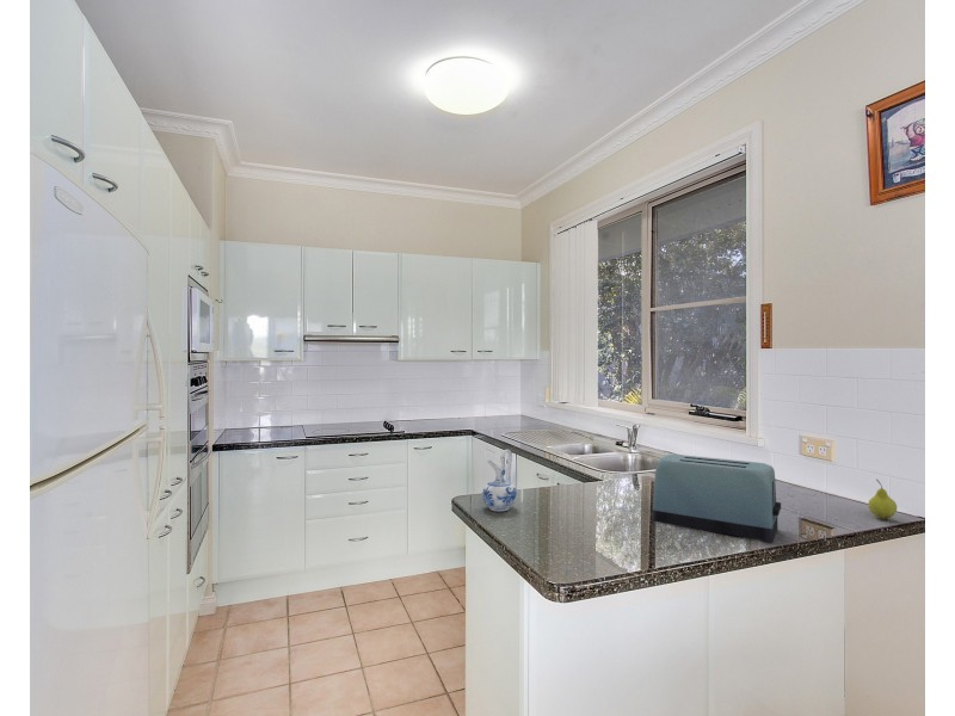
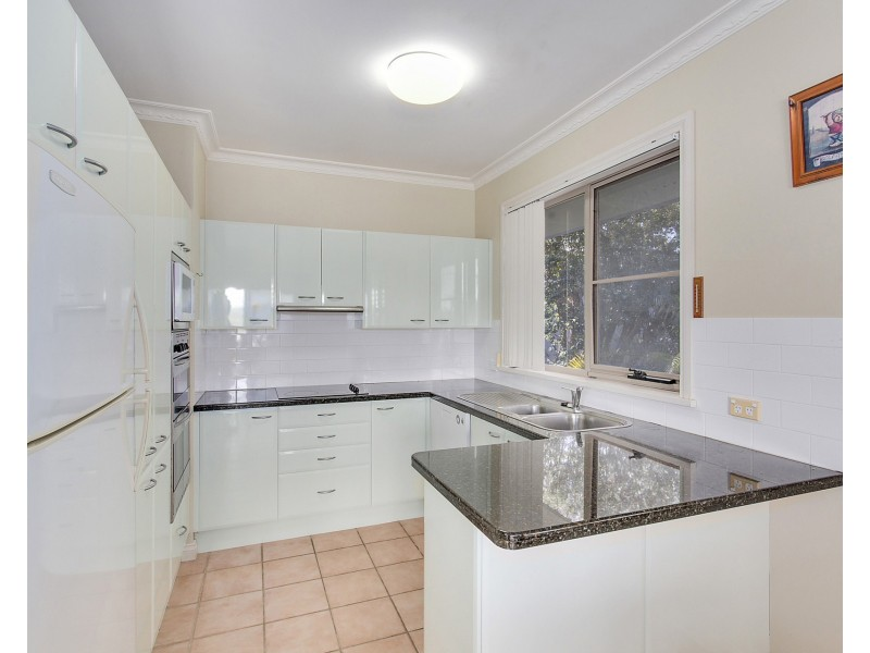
- ceramic pitcher [481,449,518,512]
- toaster [652,453,782,543]
- fruit [867,479,898,520]
